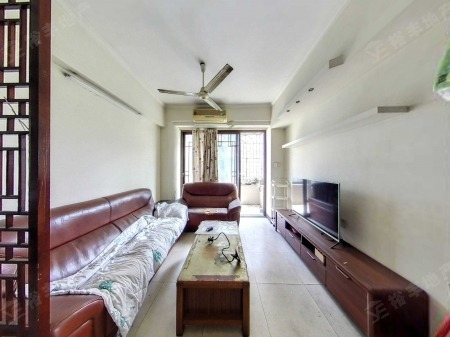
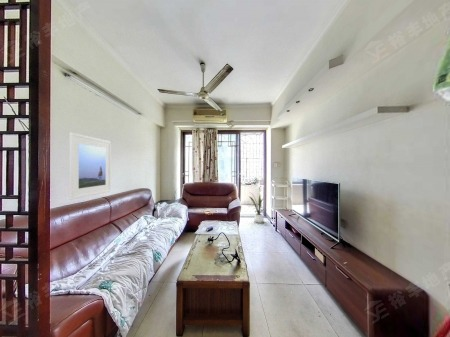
+ house plant [248,192,268,224]
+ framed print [69,132,112,201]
